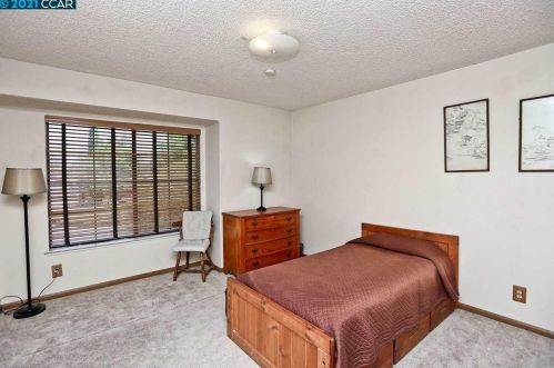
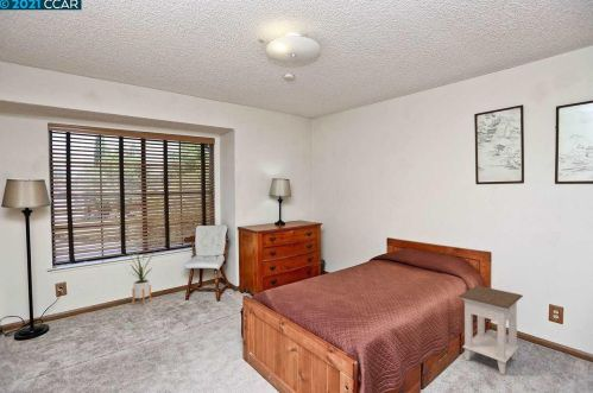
+ nightstand [458,285,524,375]
+ house plant [124,246,156,306]
